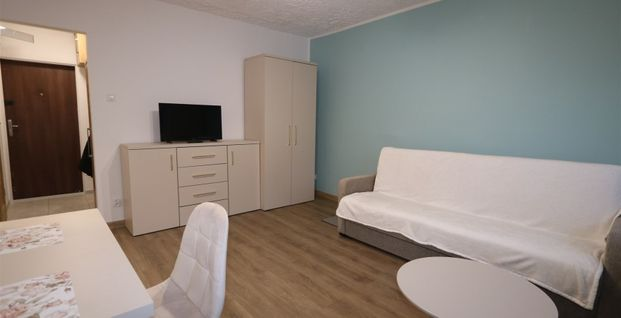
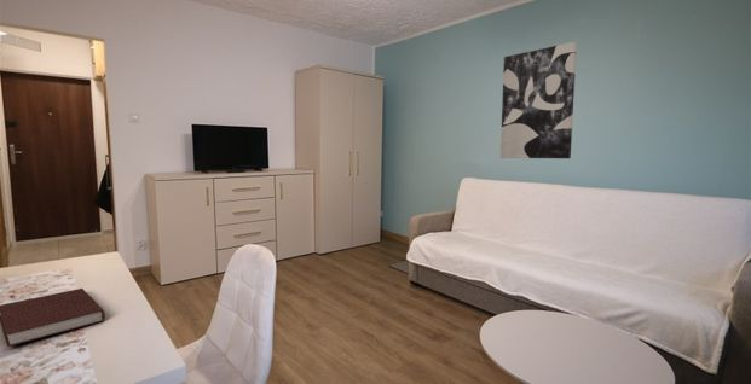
+ wall art [499,41,578,159]
+ notebook [0,287,106,348]
